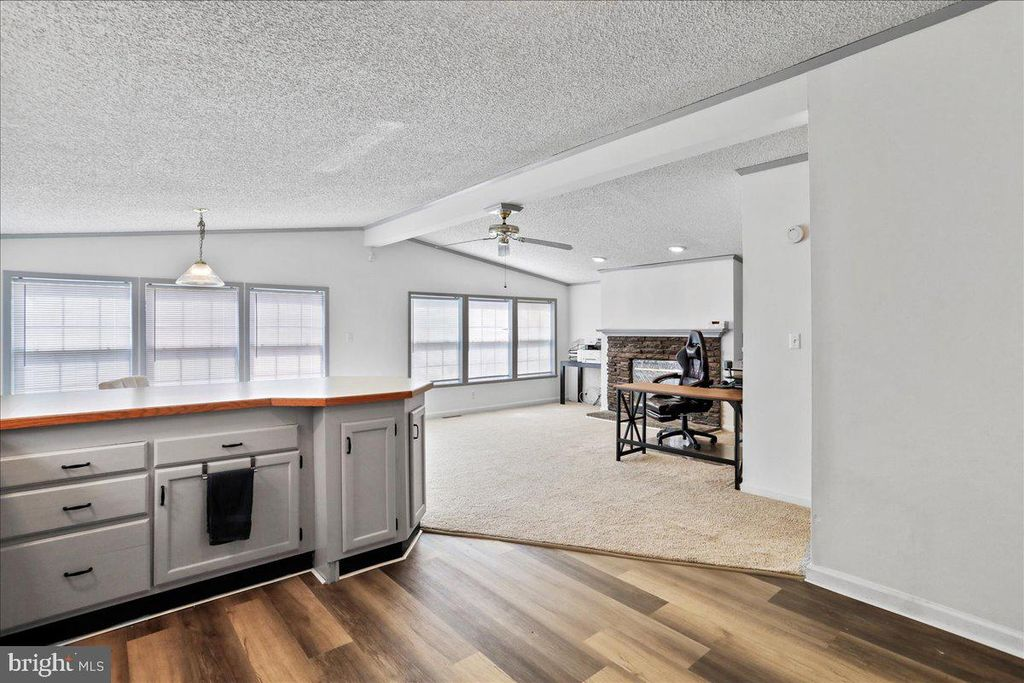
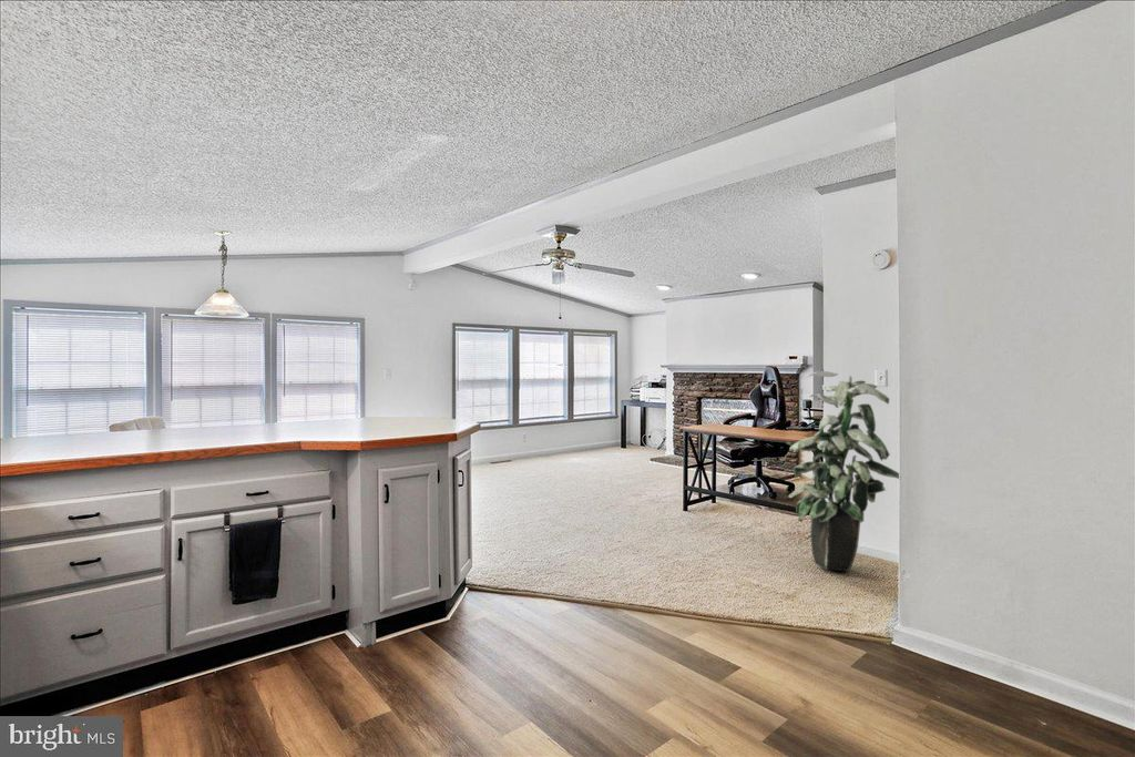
+ indoor plant [785,370,900,573]
